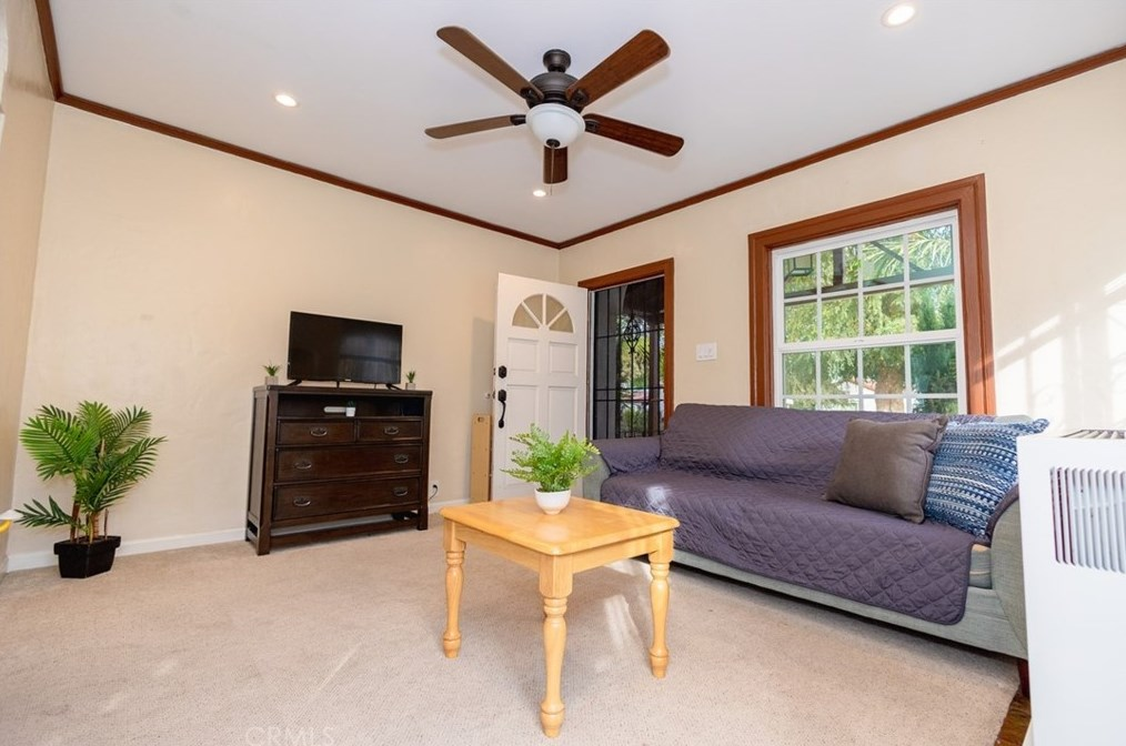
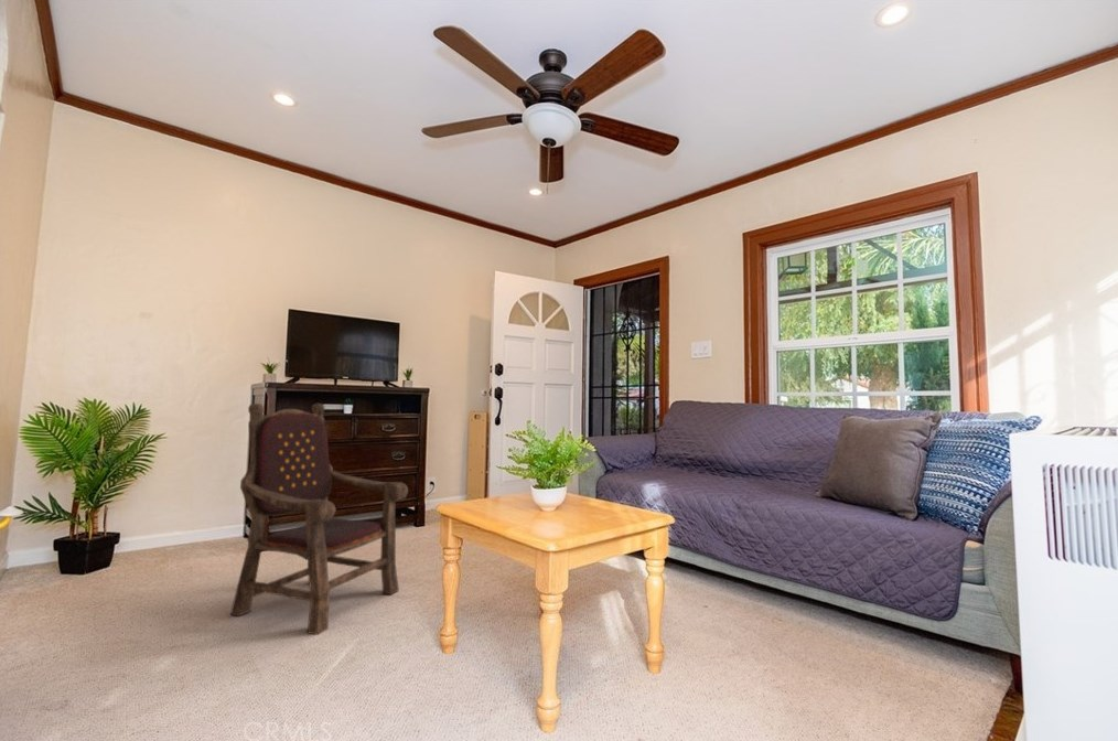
+ armchair [229,402,409,636]
